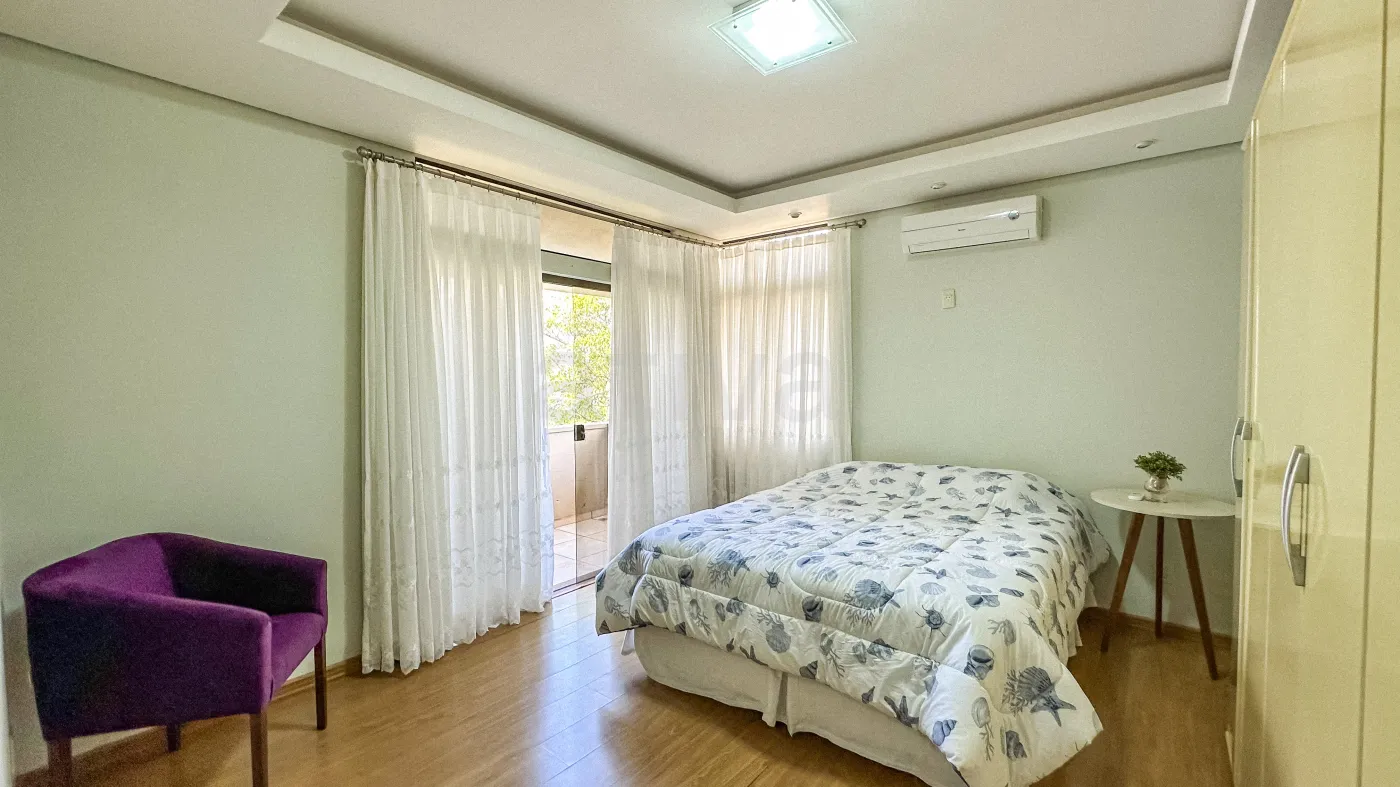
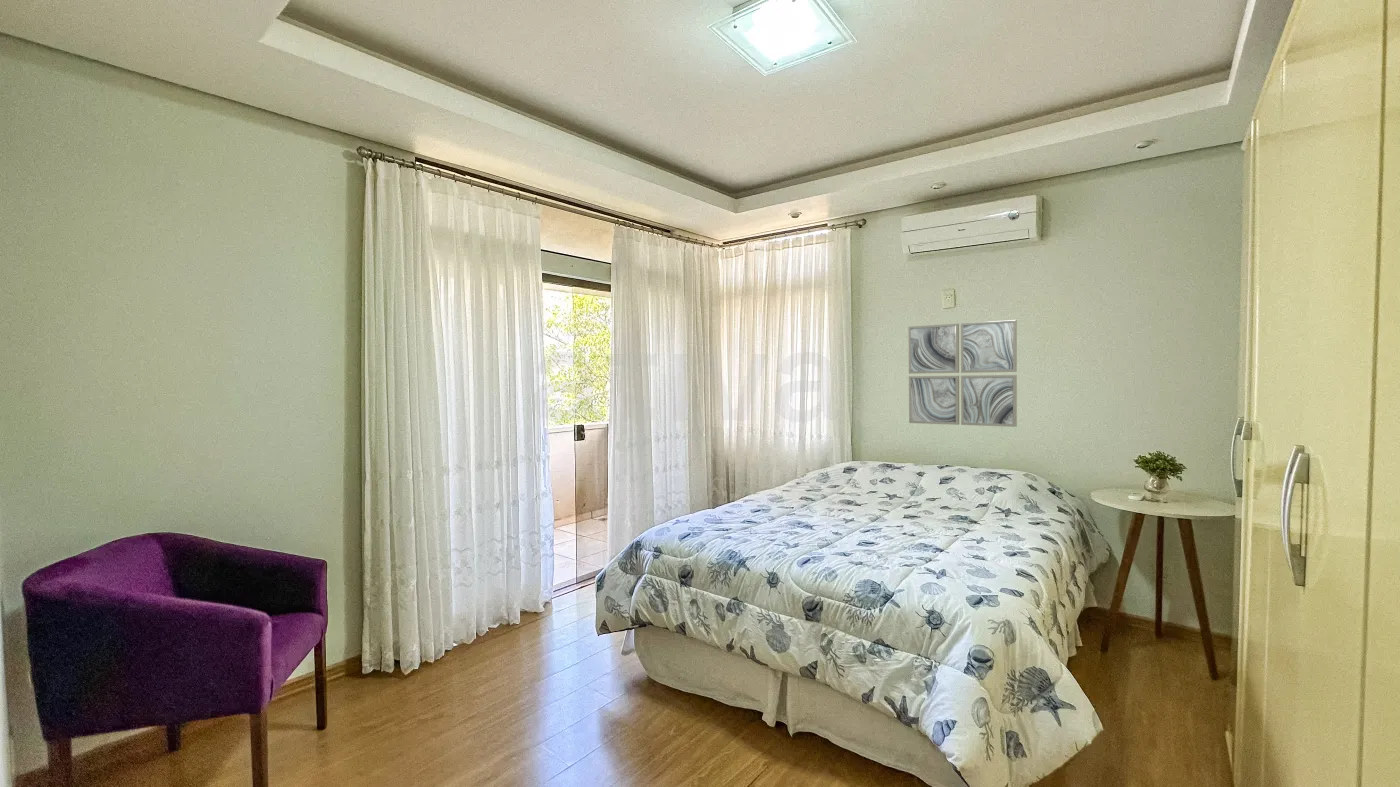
+ wall art [907,319,1018,428]
